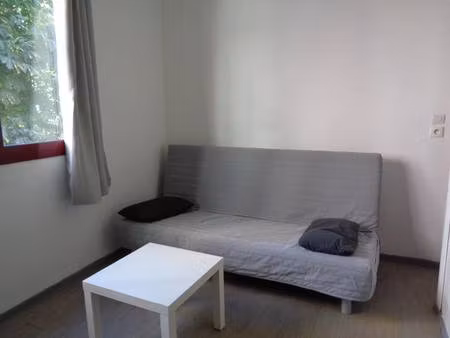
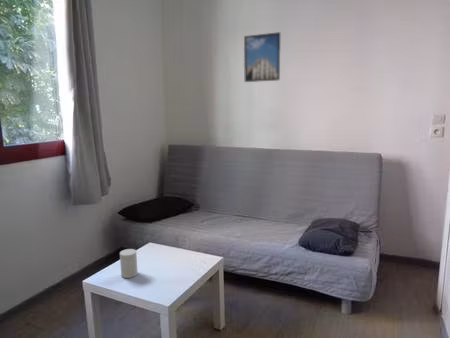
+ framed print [243,31,281,83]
+ cup [119,248,139,279]
